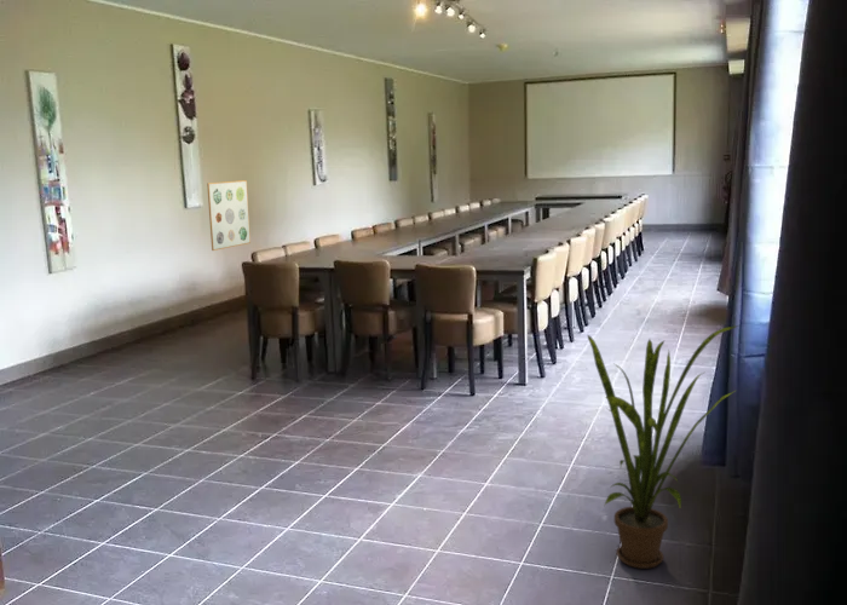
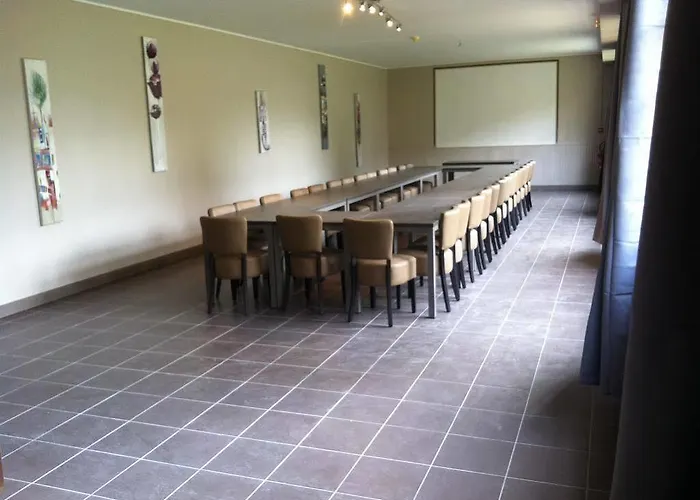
- house plant [586,324,739,570]
- wall art [206,179,252,252]
